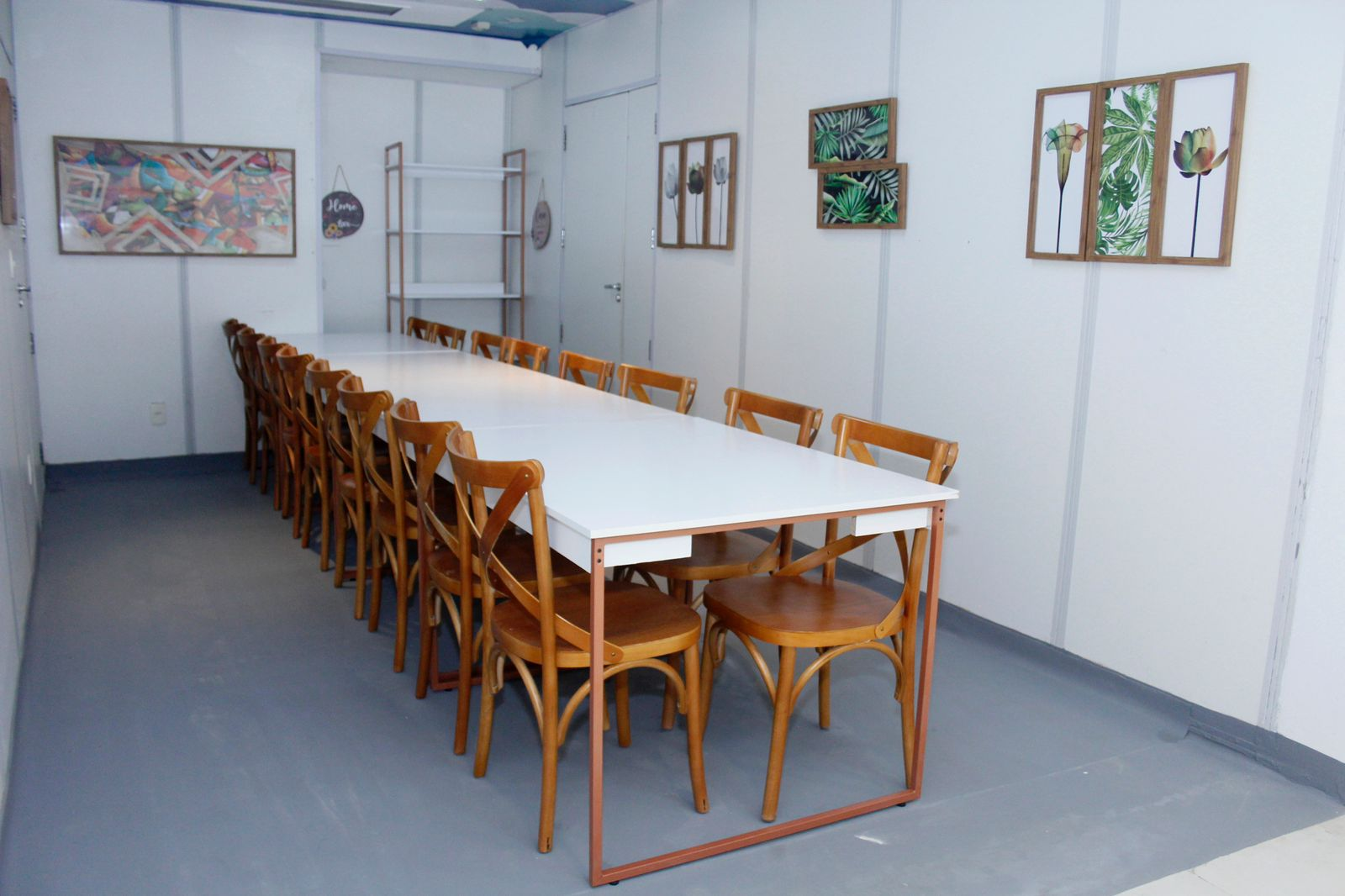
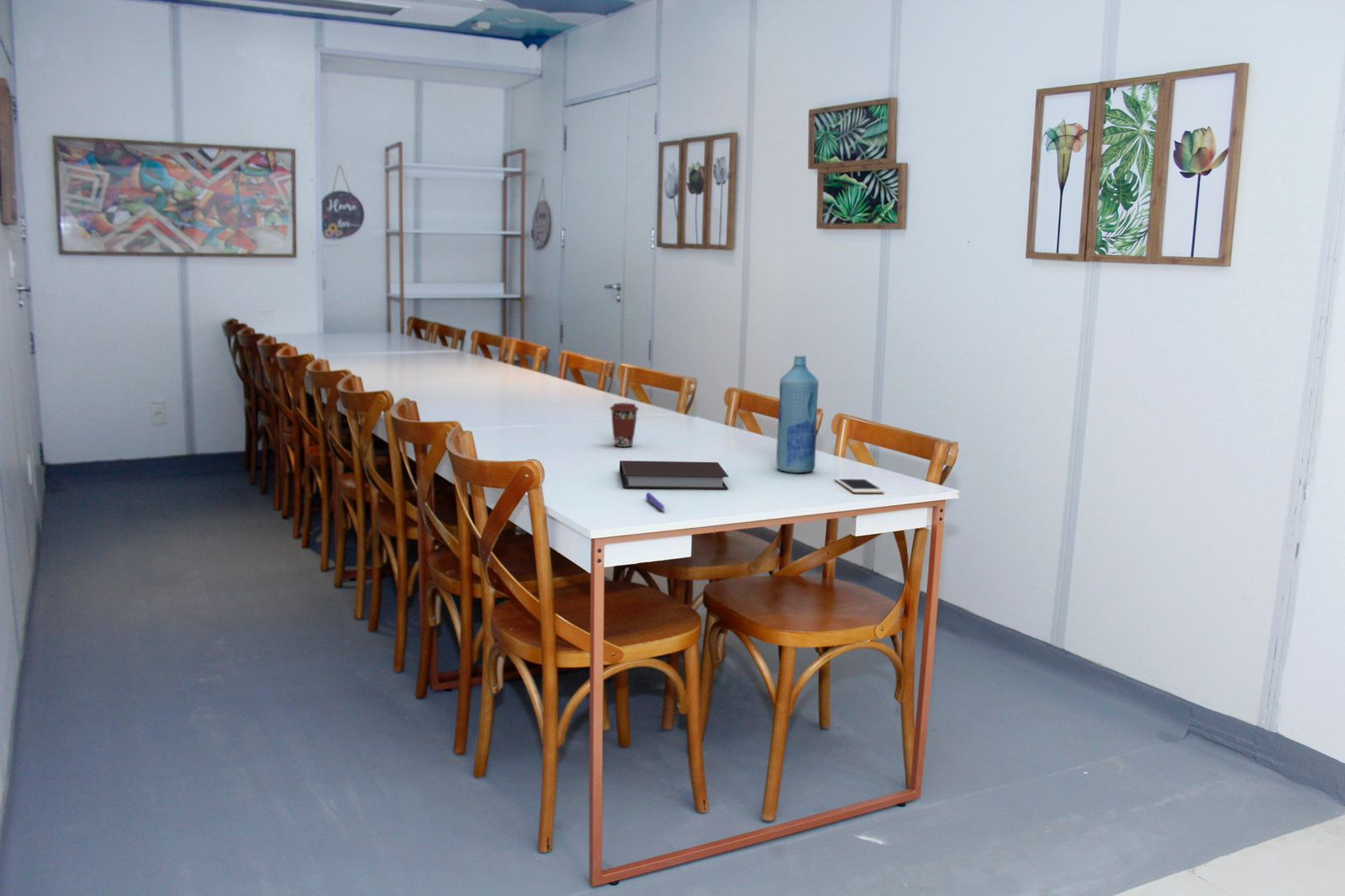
+ pen [645,492,666,511]
+ coffee cup [609,402,640,448]
+ bottle [776,355,820,474]
+ cell phone [834,477,885,493]
+ notebook [619,460,730,490]
